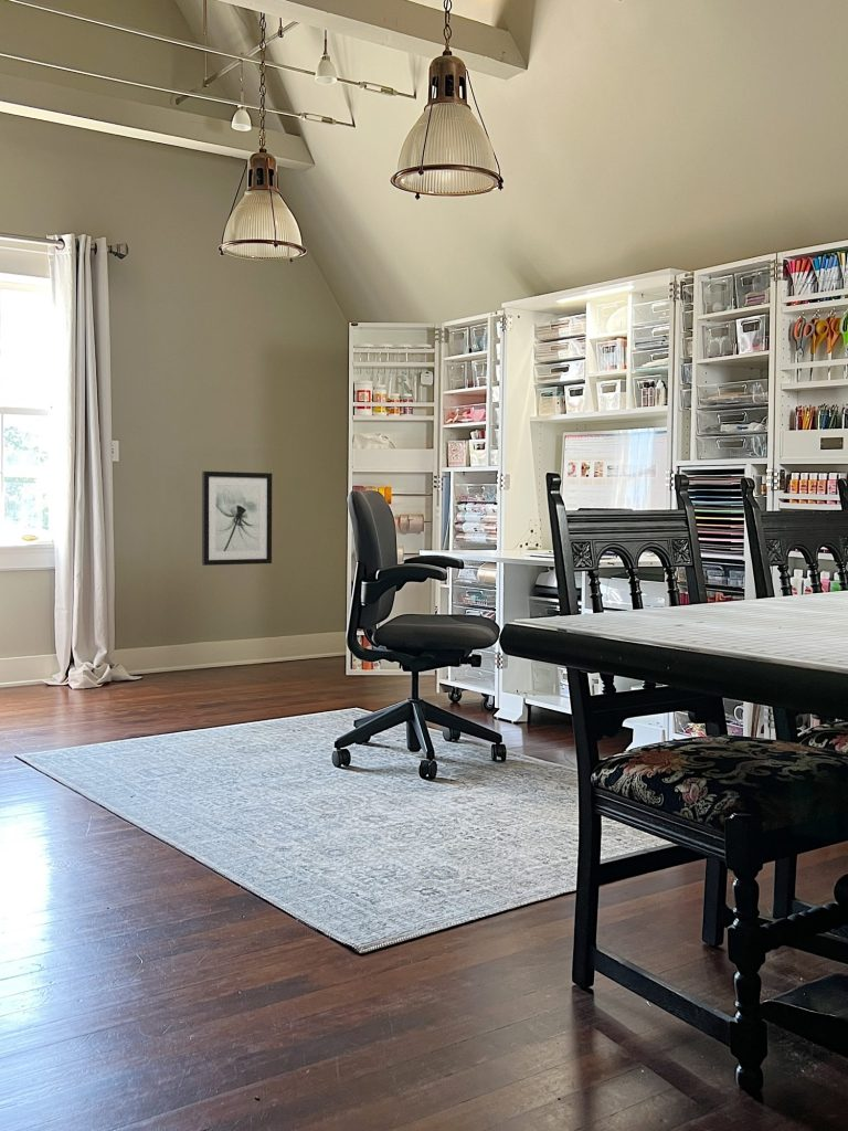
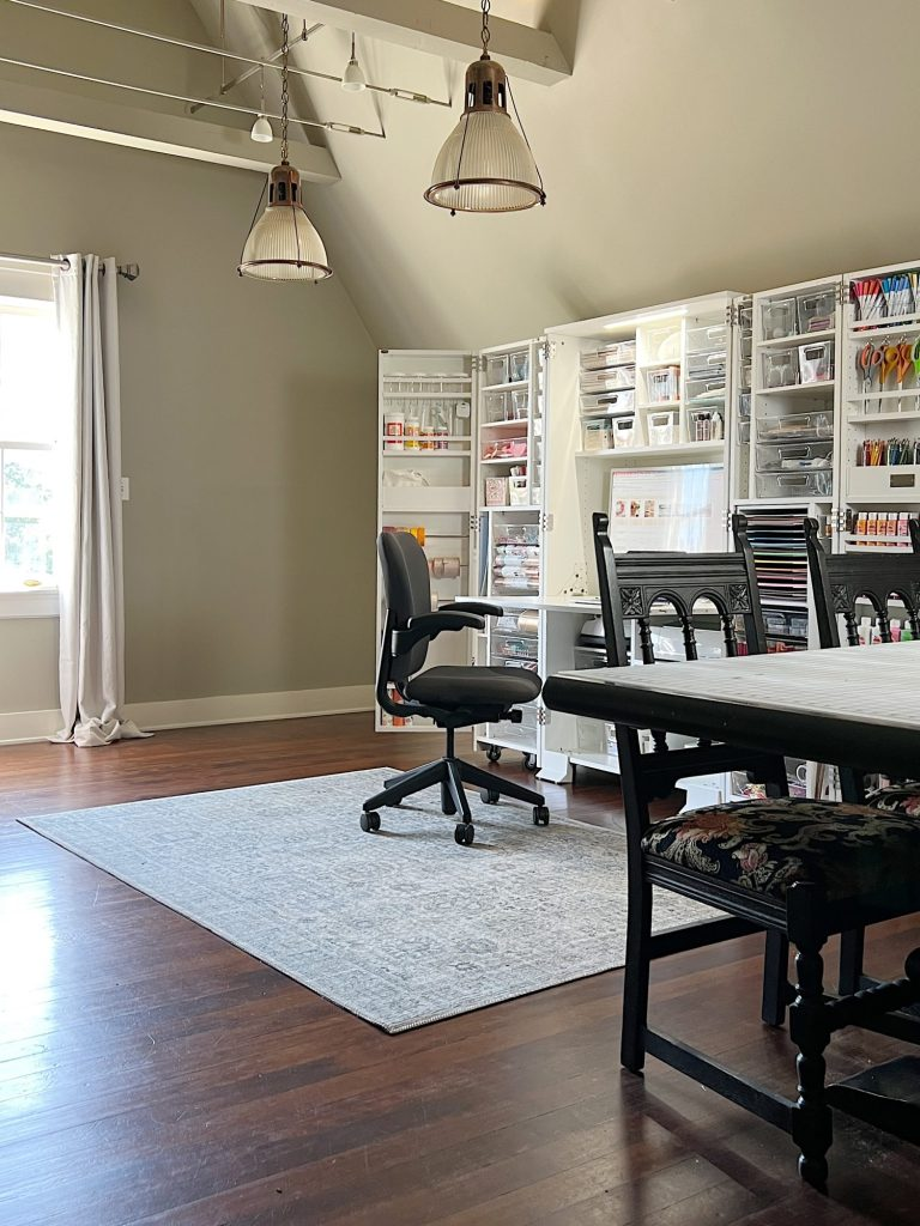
- wall art [201,471,273,567]
